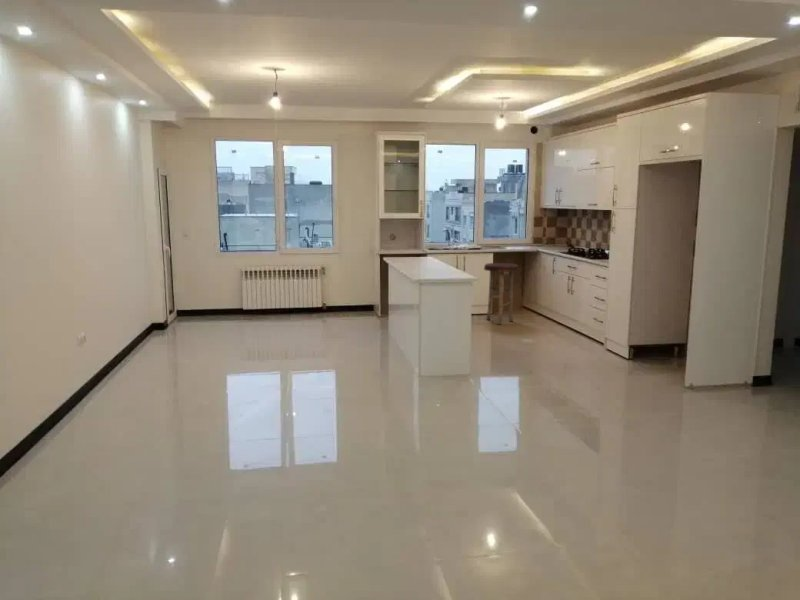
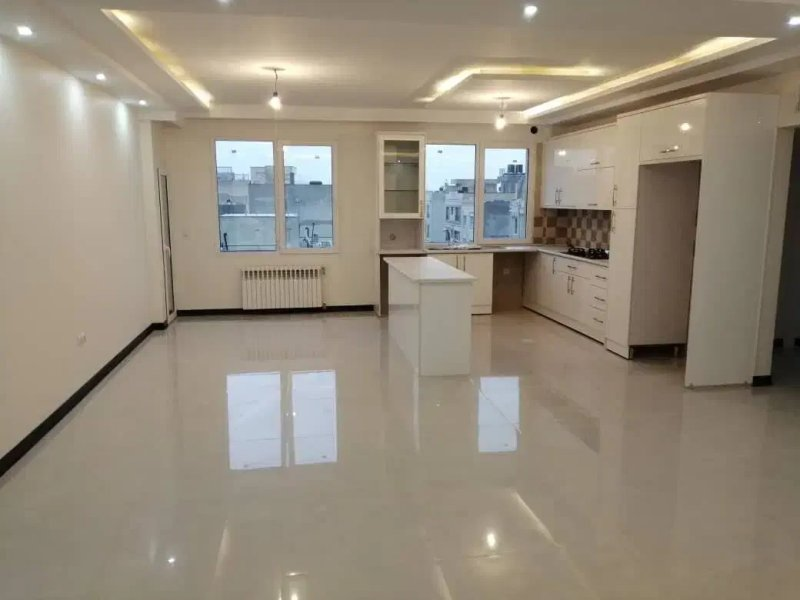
- stool [483,262,520,326]
